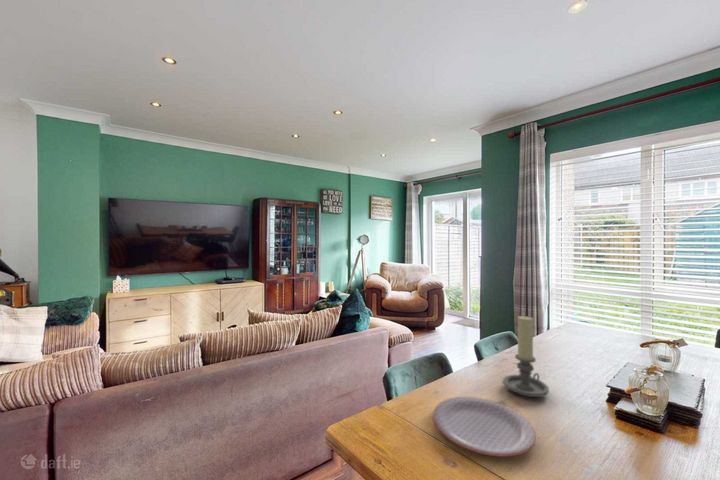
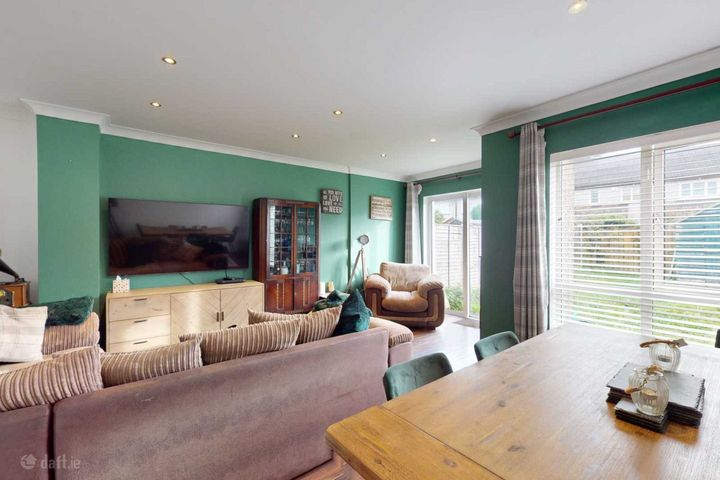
- plate [432,396,537,458]
- candle holder [502,315,550,398]
